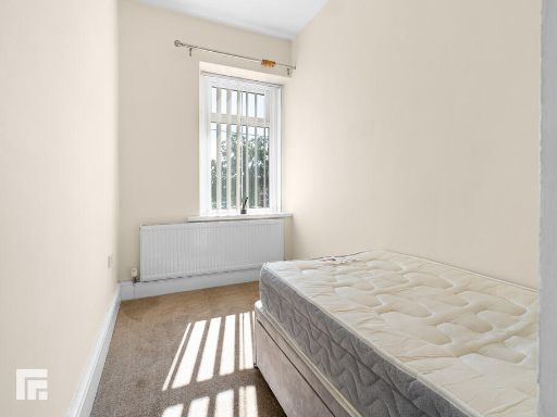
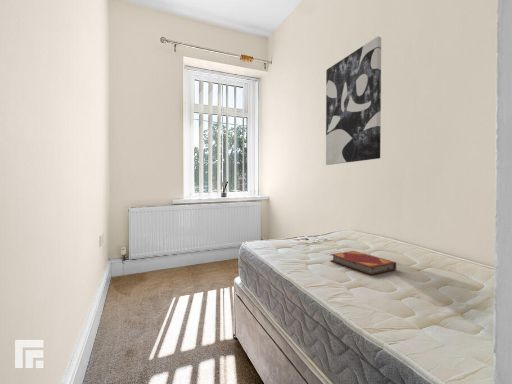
+ wall art [325,35,382,166]
+ hardback book [329,250,397,276]
